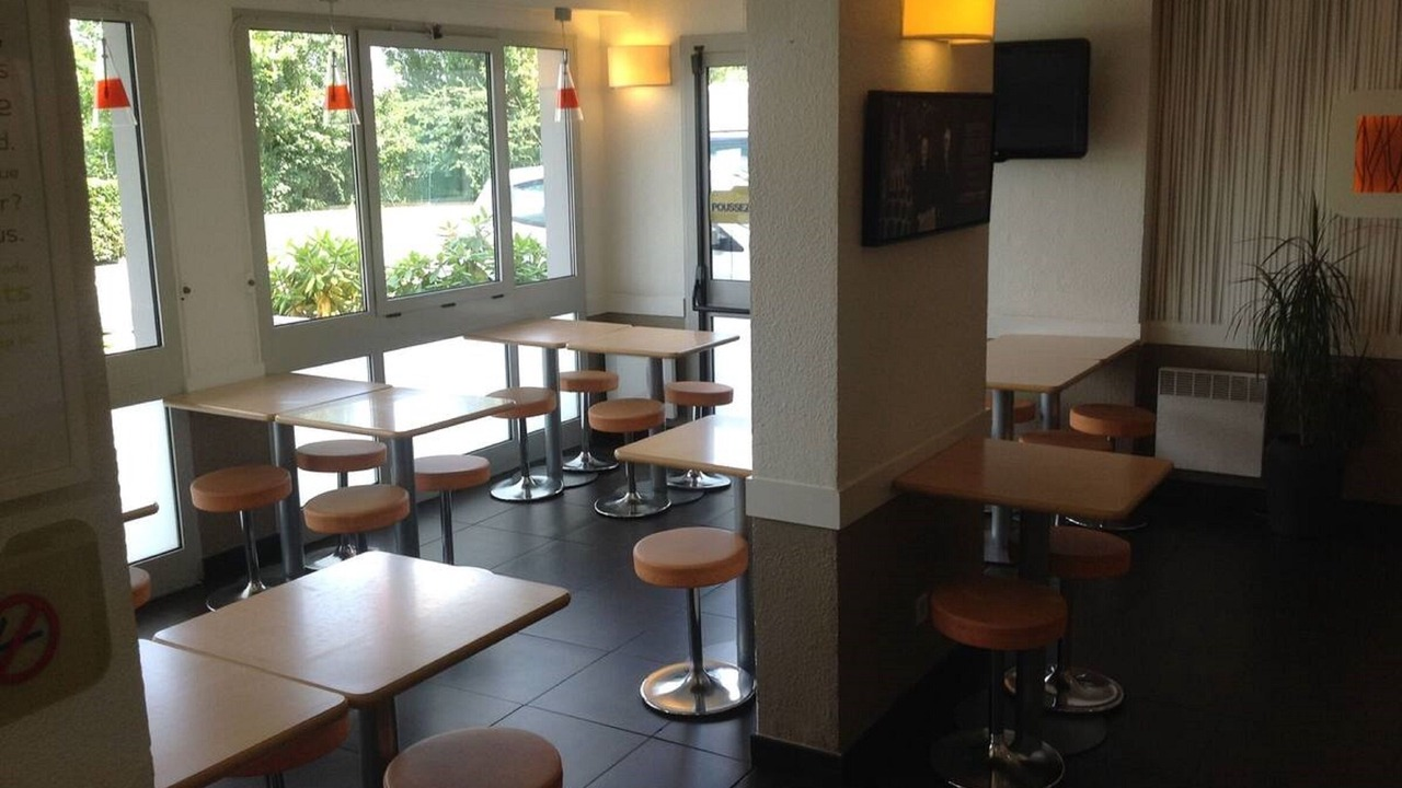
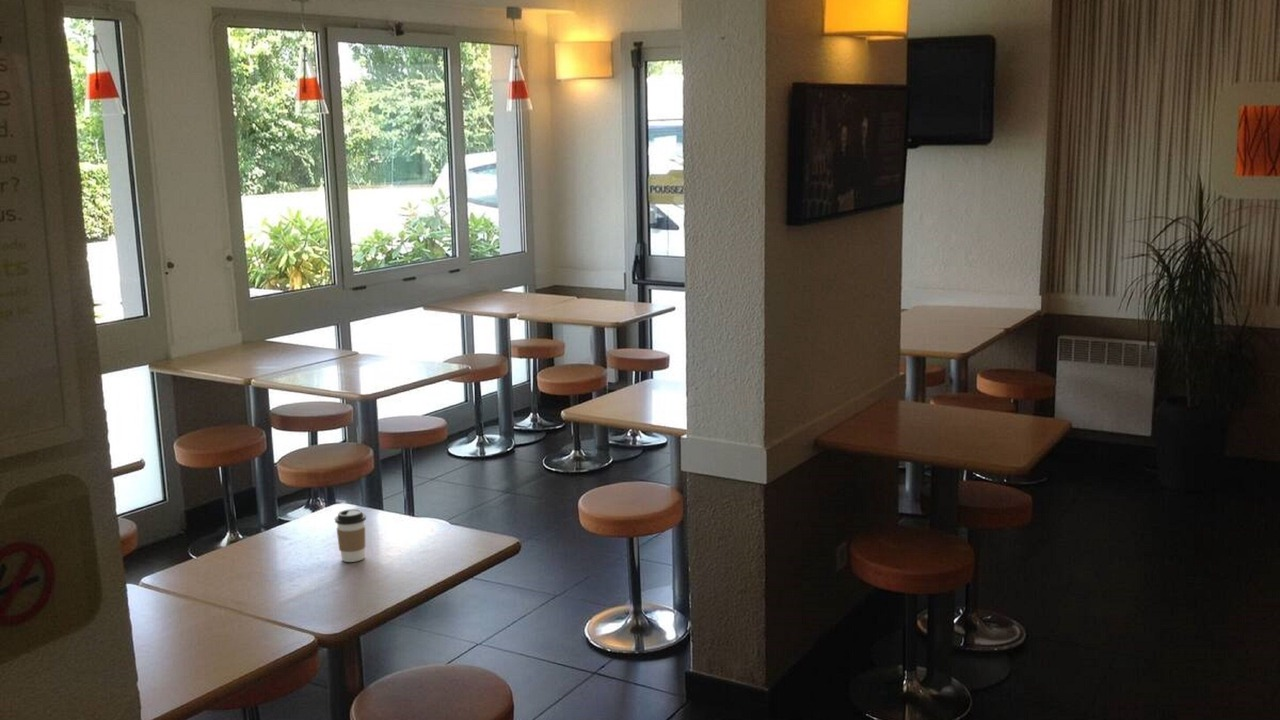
+ coffee cup [334,508,367,563]
